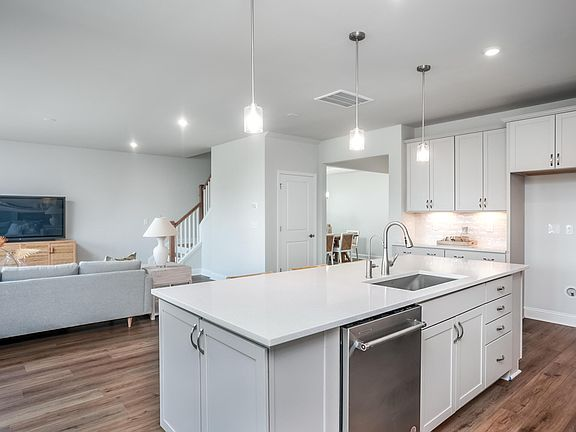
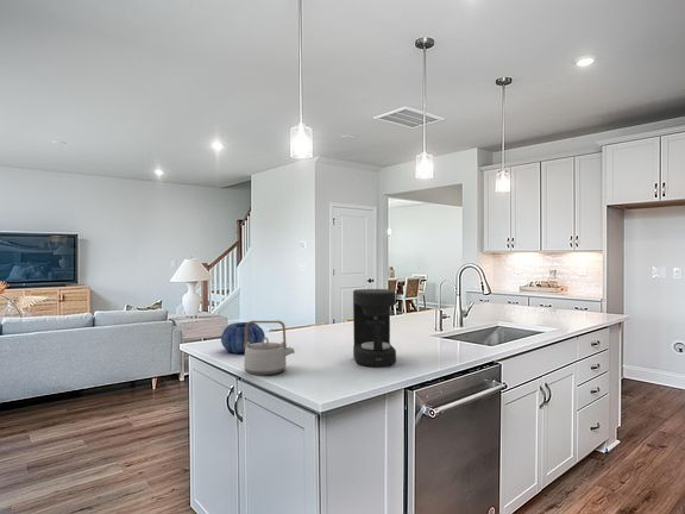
+ coffee maker [352,288,397,368]
+ decorative bowl [220,321,266,355]
+ teapot [243,319,296,376]
